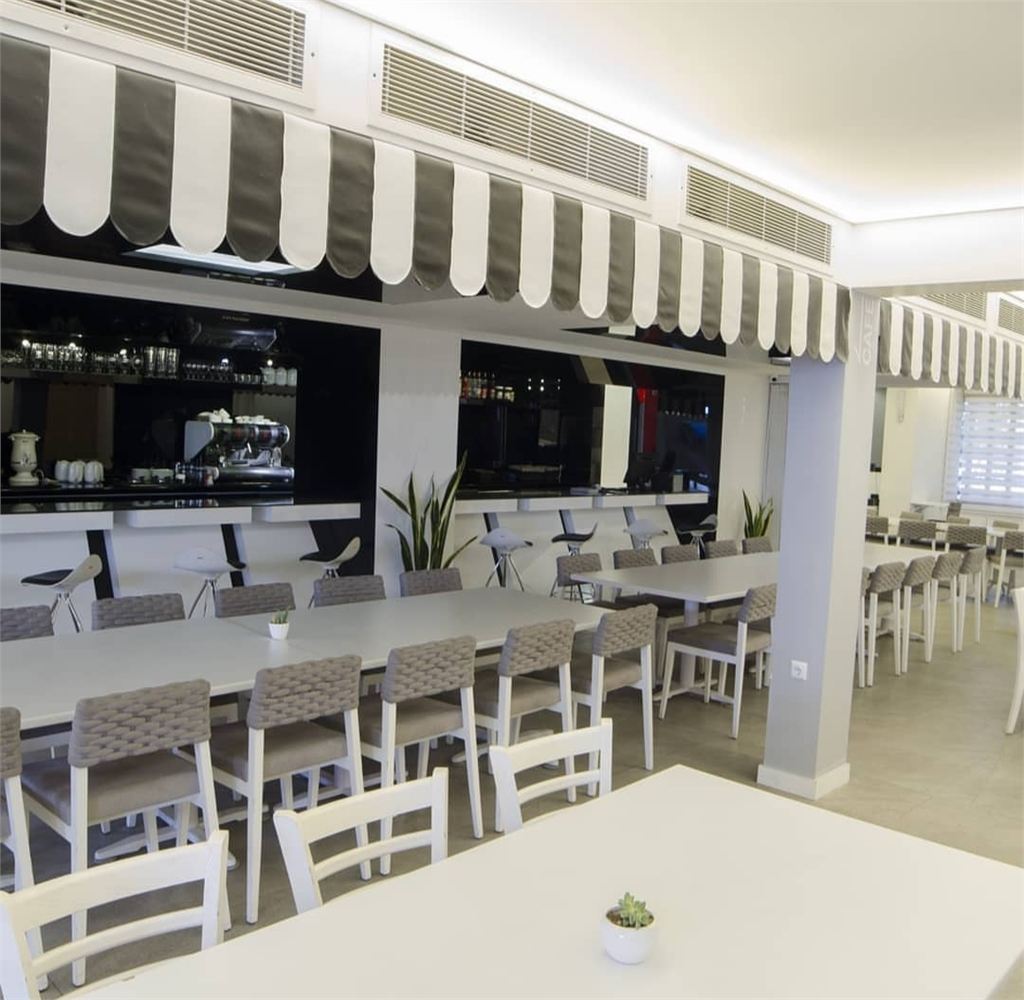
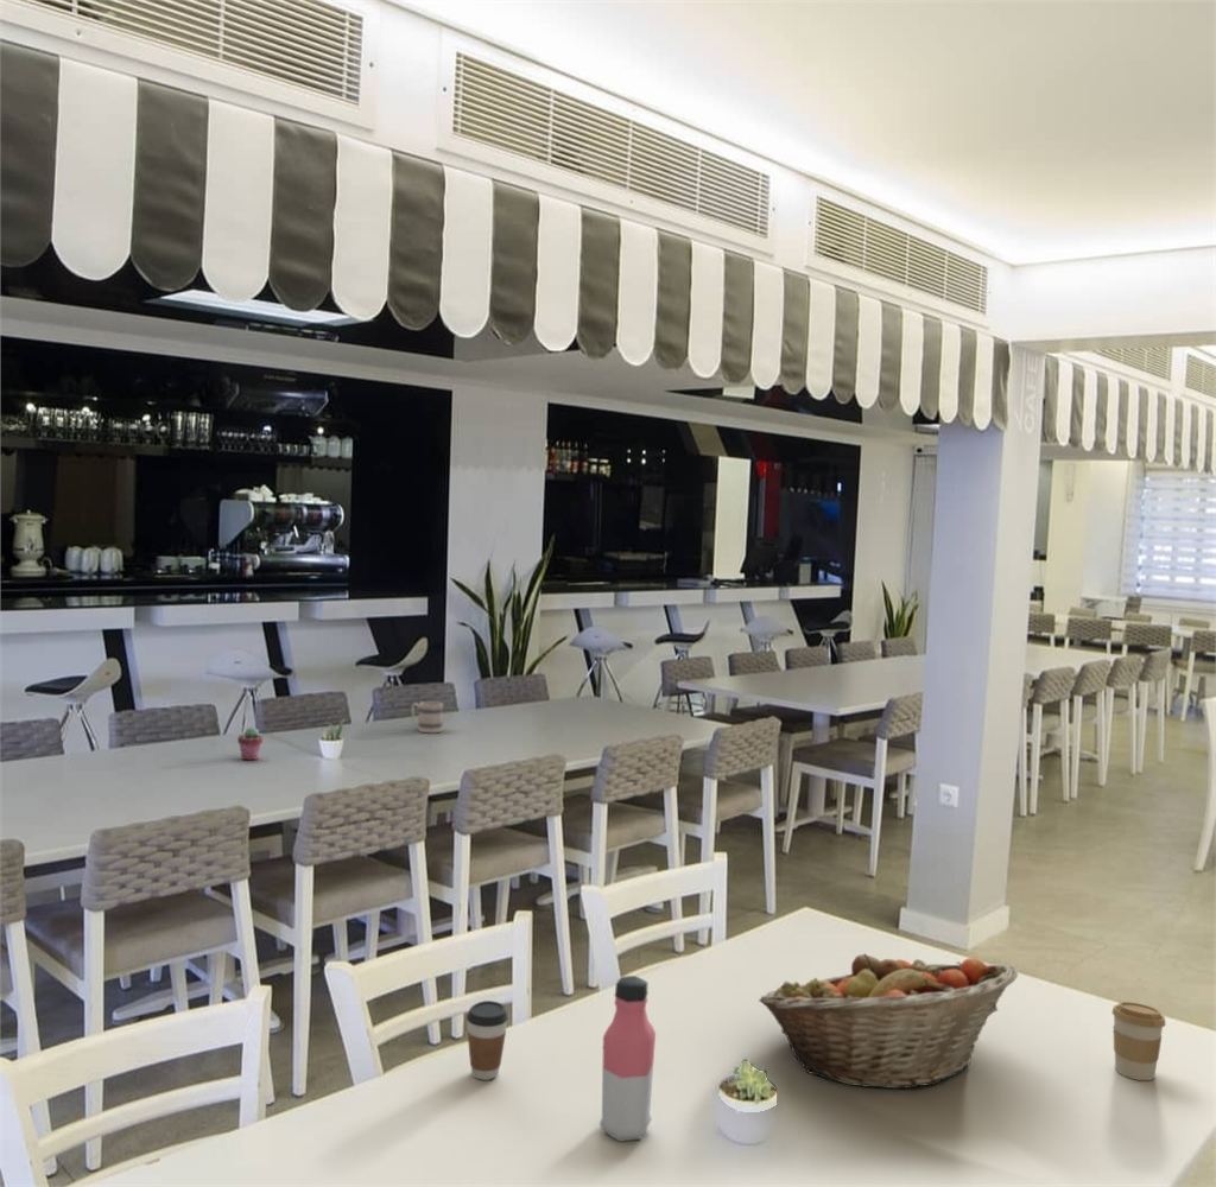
+ coffee cup [1110,1001,1166,1081]
+ water bottle [598,975,657,1142]
+ coffee cup [466,999,509,1081]
+ mug [410,700,444,734]
+ potted succulent [236,726,264,761]
+ fruit basket [758,952,1019,1090]
